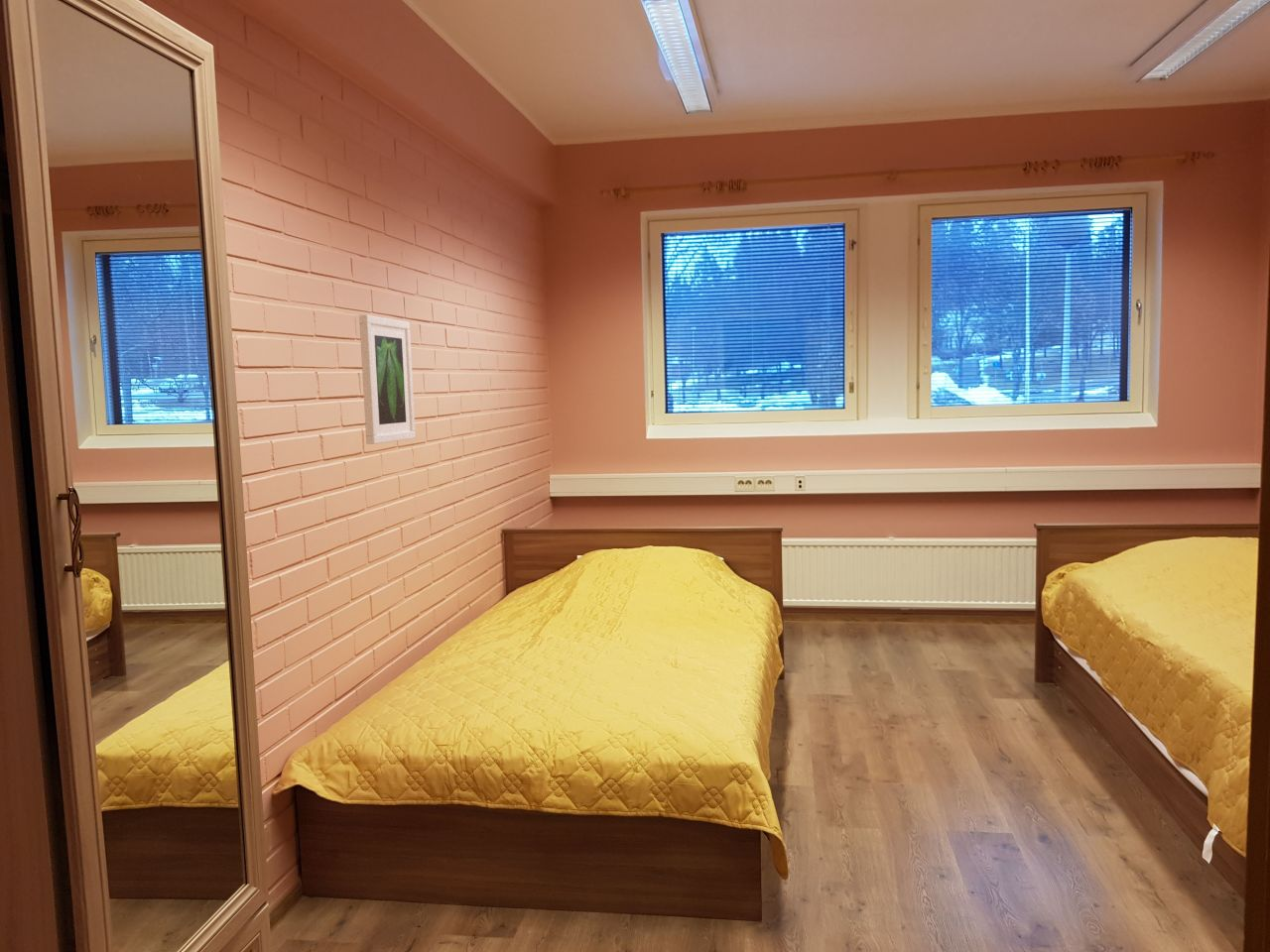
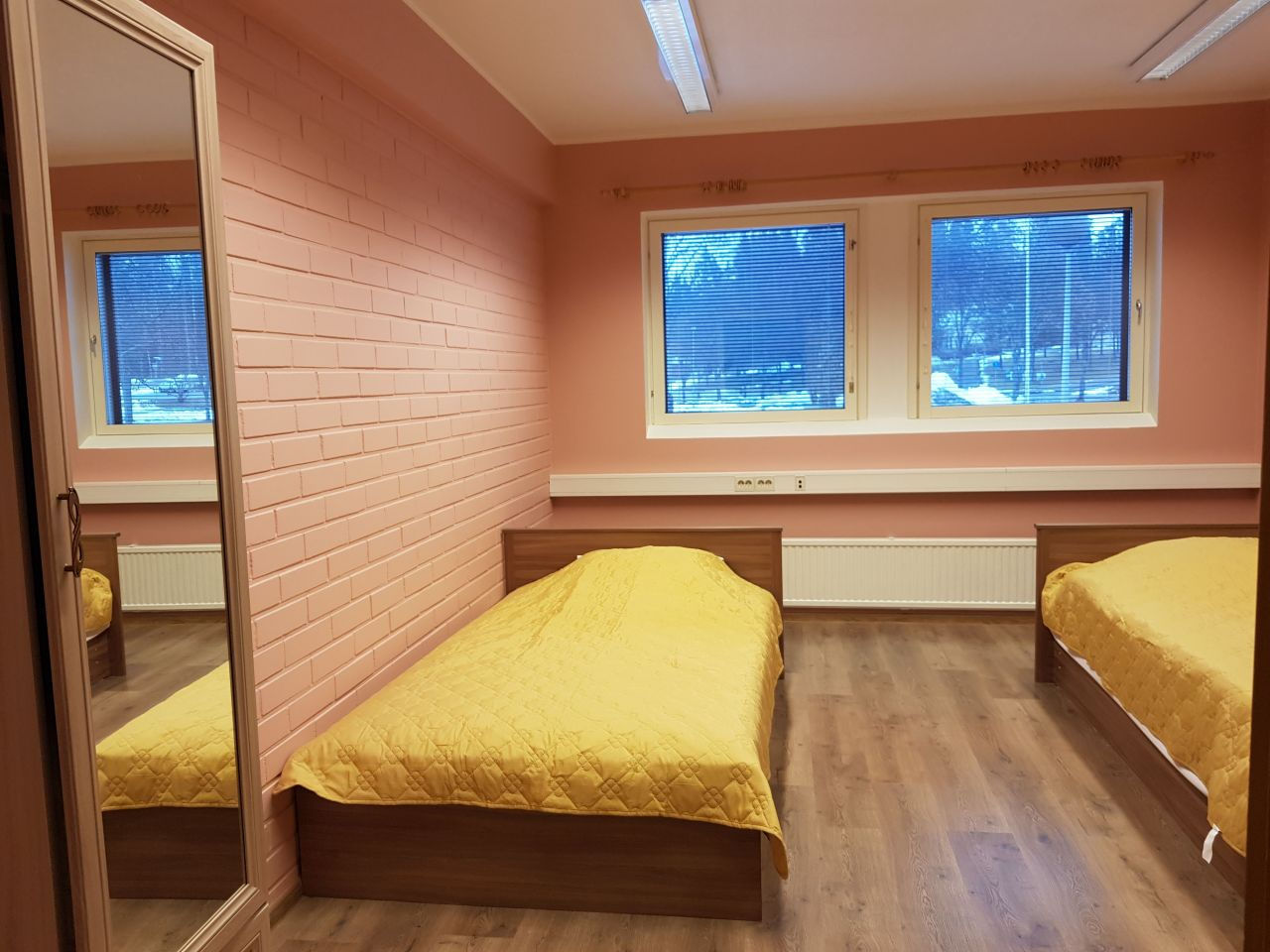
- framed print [358,313,417,445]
